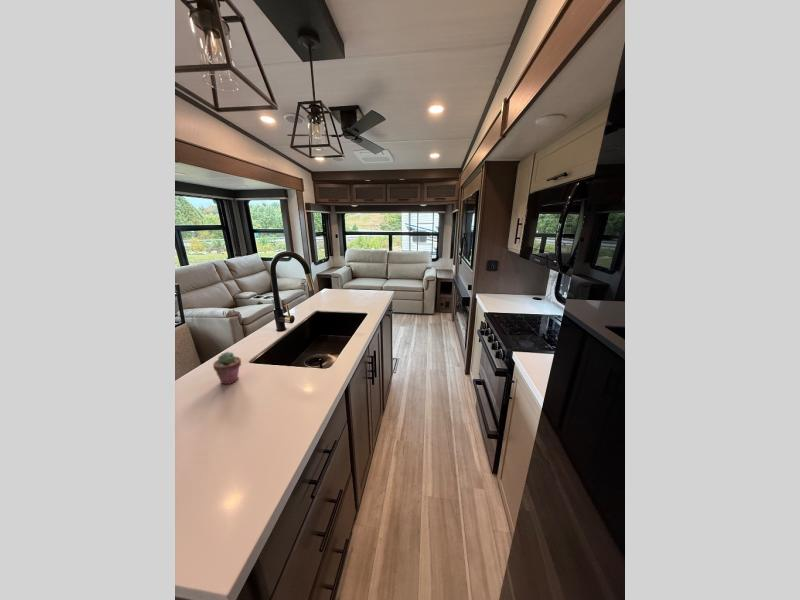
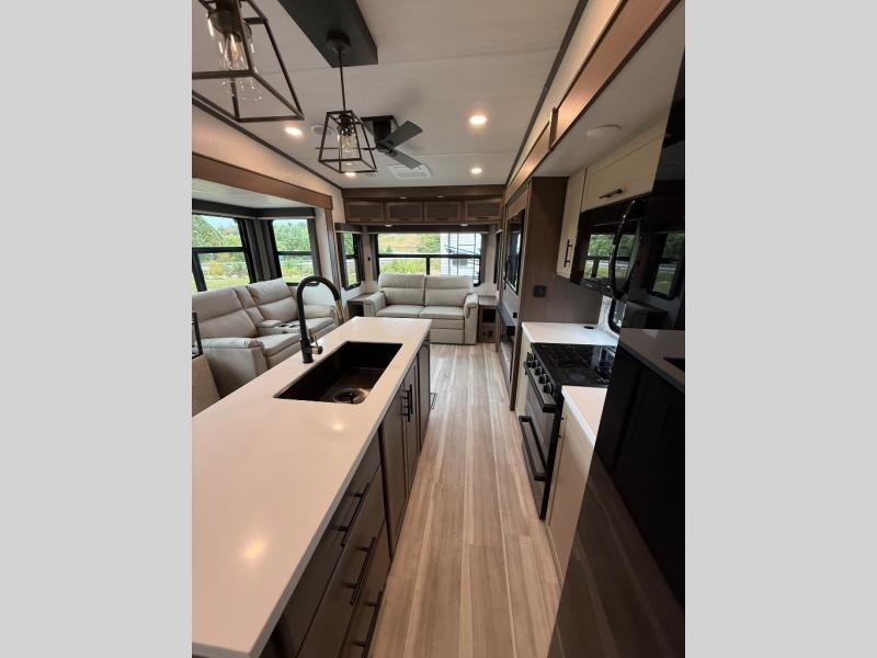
- potted succulent [212,351,242,385]
